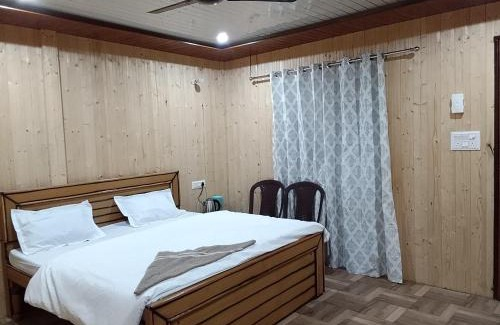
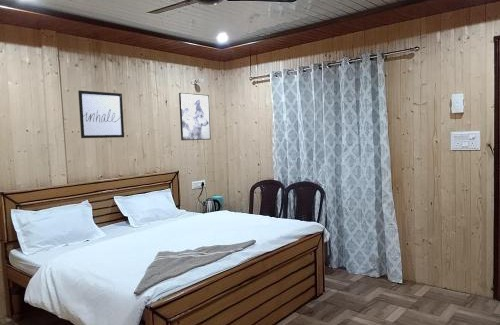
+ wall art [178,92,212,141]
+ wall art [77,89,125,139]
